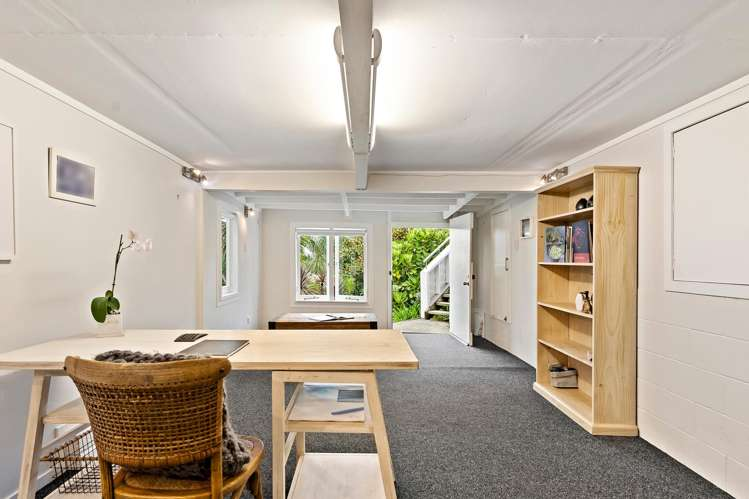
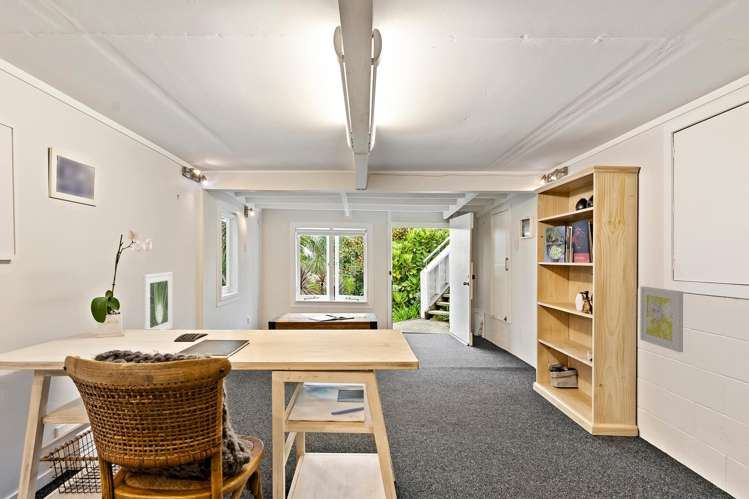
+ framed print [142,271,174,331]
+ wall art [639,285,684,353]
